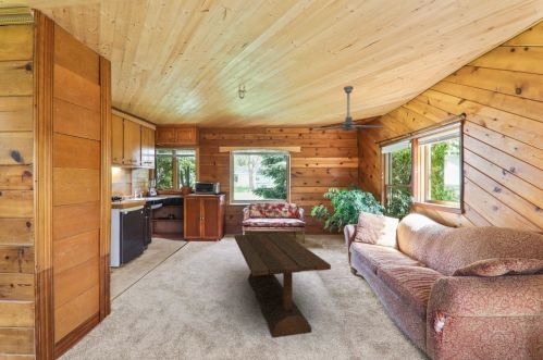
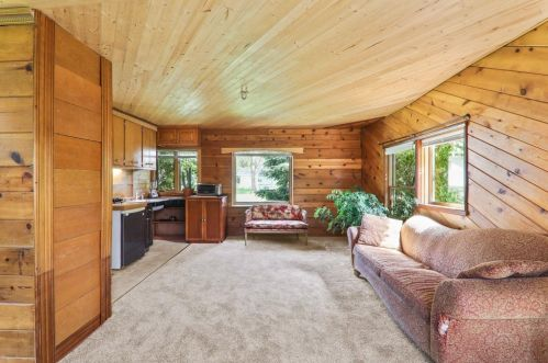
- ceiling fan [313,85,386,133]
- coffee table [234,232,332,338]
